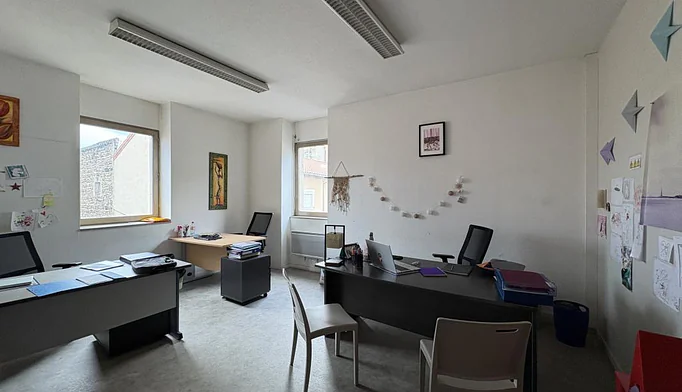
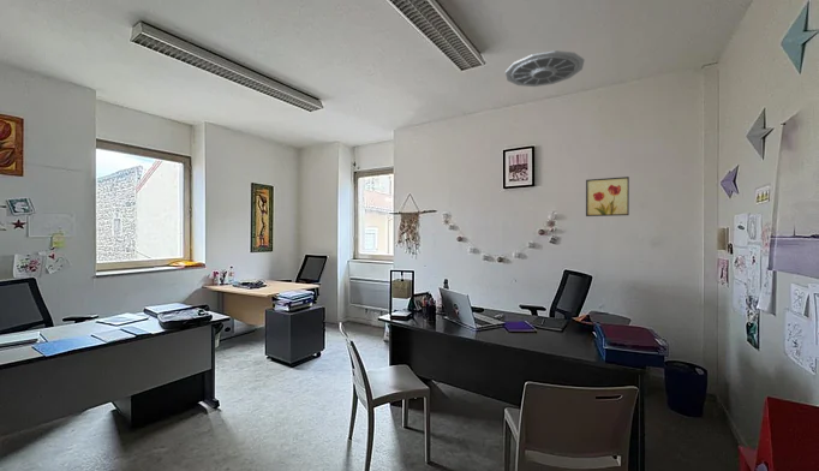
+ ceiling vent [504,49,586,88]
+ wall art [585,175,630,217]
